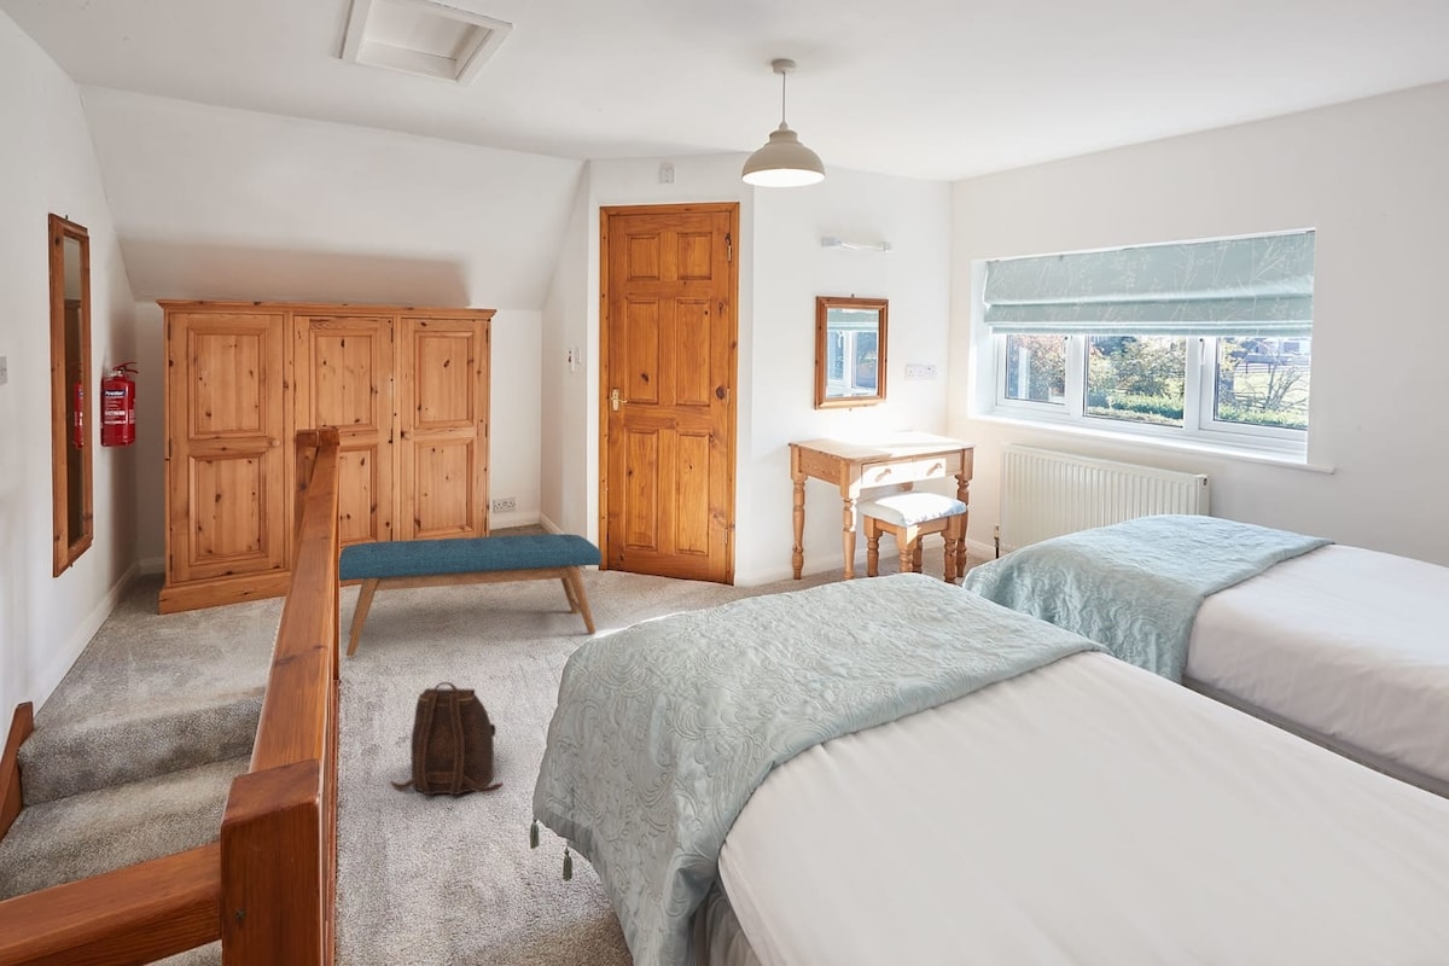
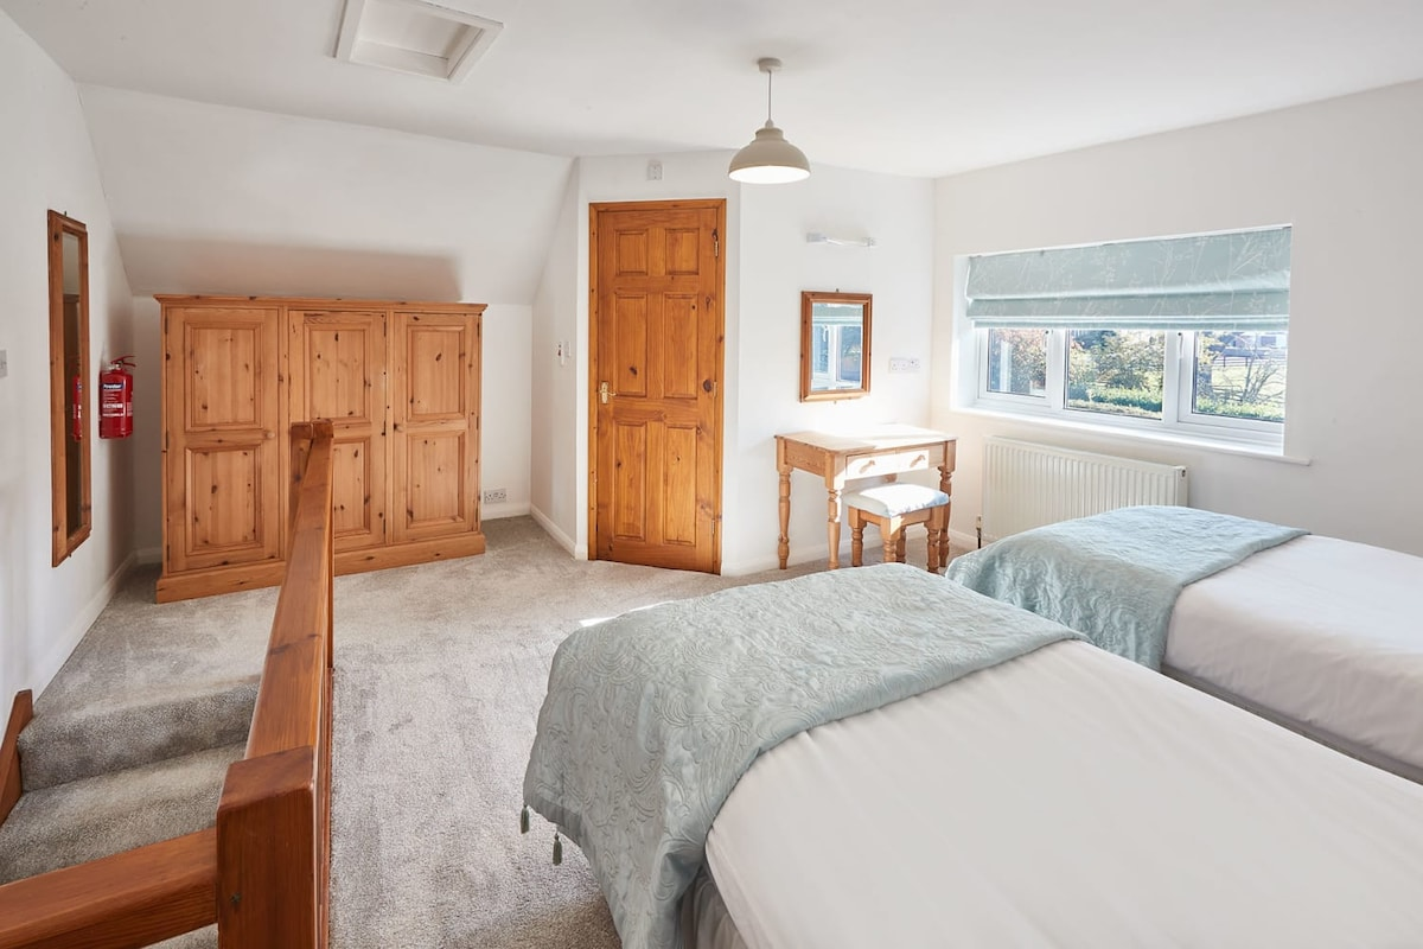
- bench [338,533,603,657]
- backpack [389,681,504,796]
